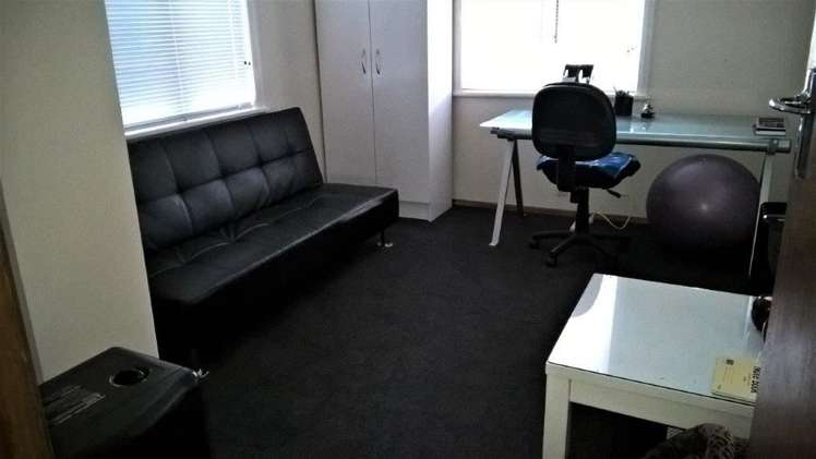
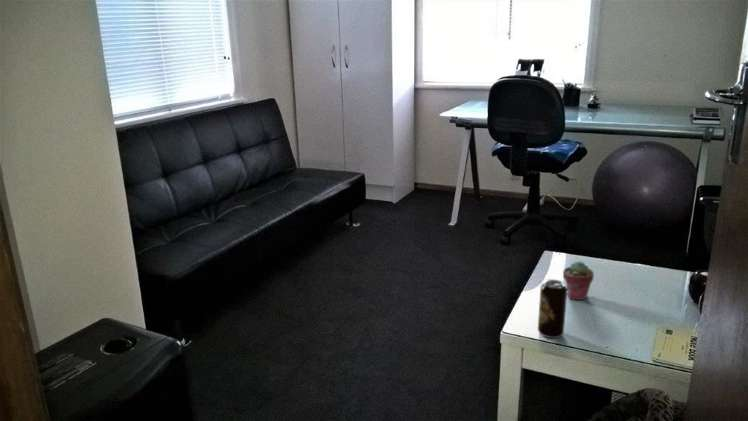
+ beverage can [537,278,568,339]
+ potted succulent [562,260,595,301]
